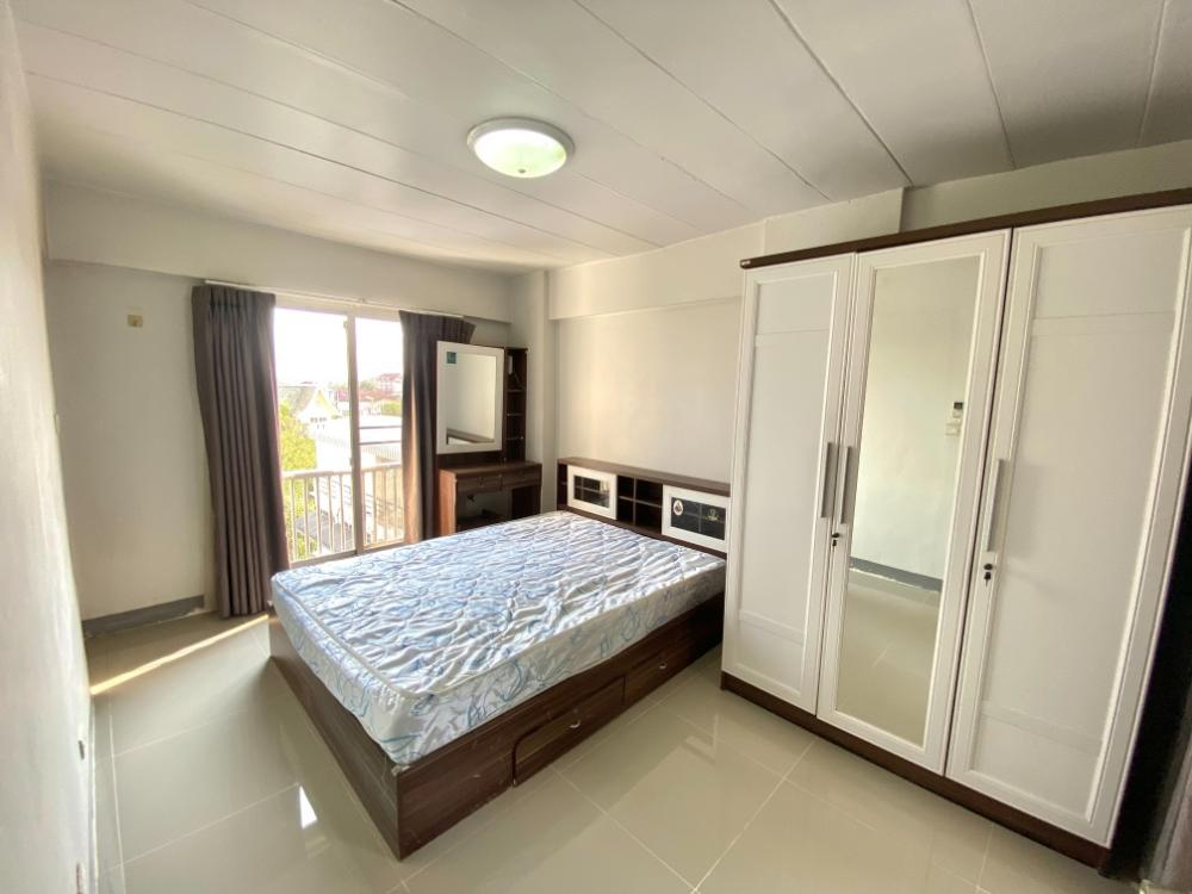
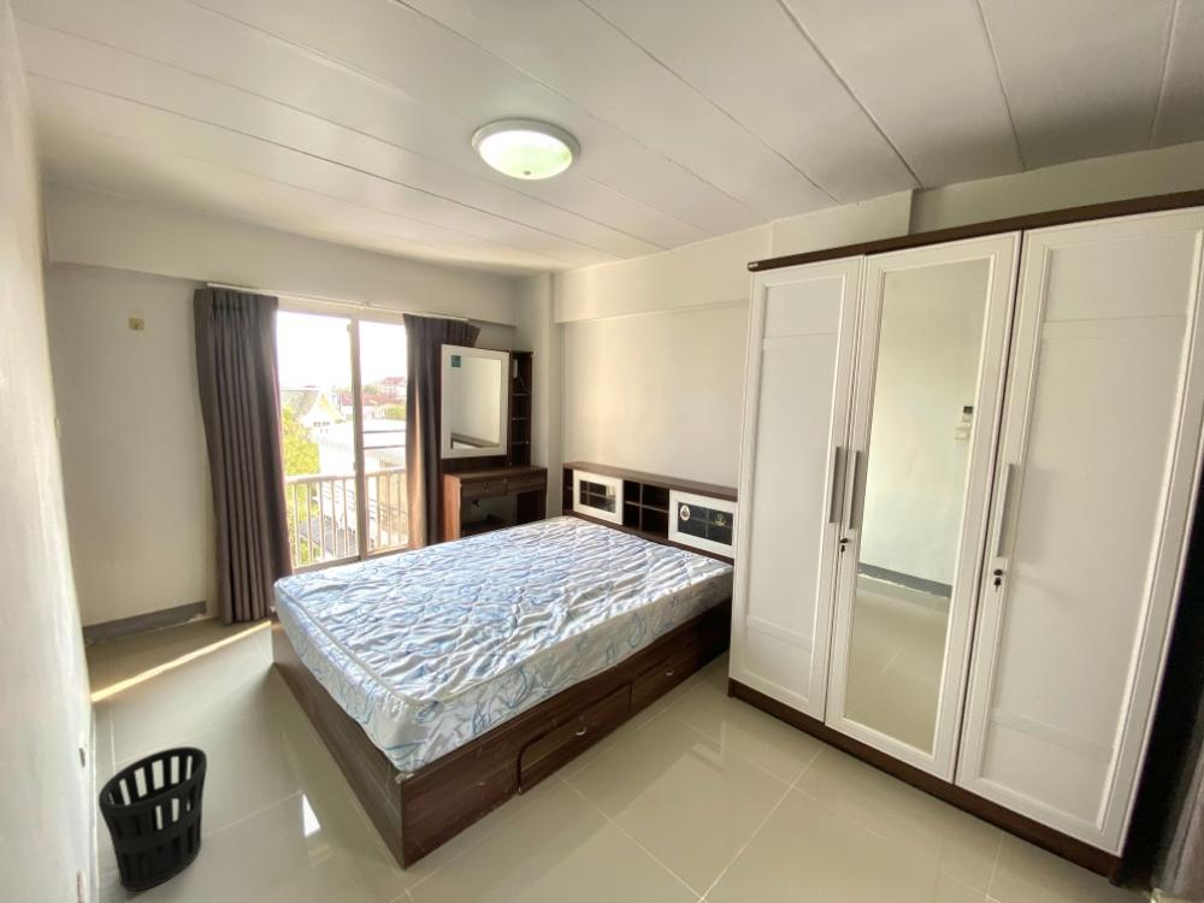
+ wastebasket [98,745,208,892]
